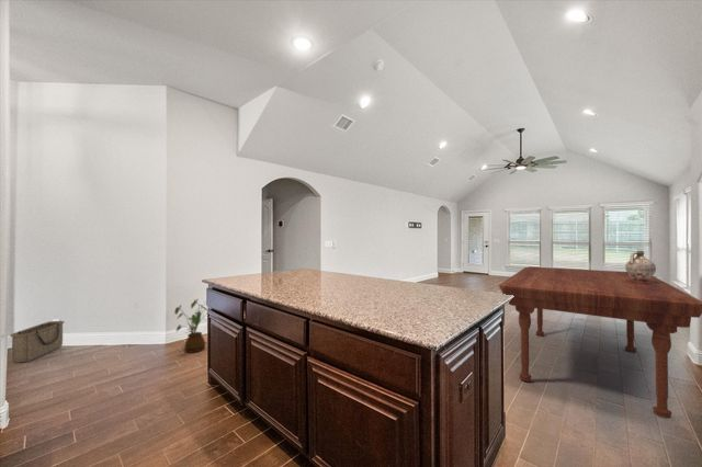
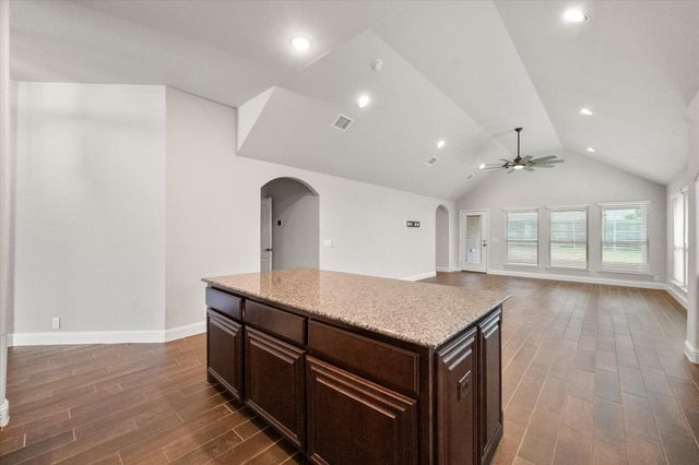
- dining table [498,265,702,420]
- ceramic jug [624,250,657,283]
- basket [9,320,66,363]
- house plant [173,298,208,354]
